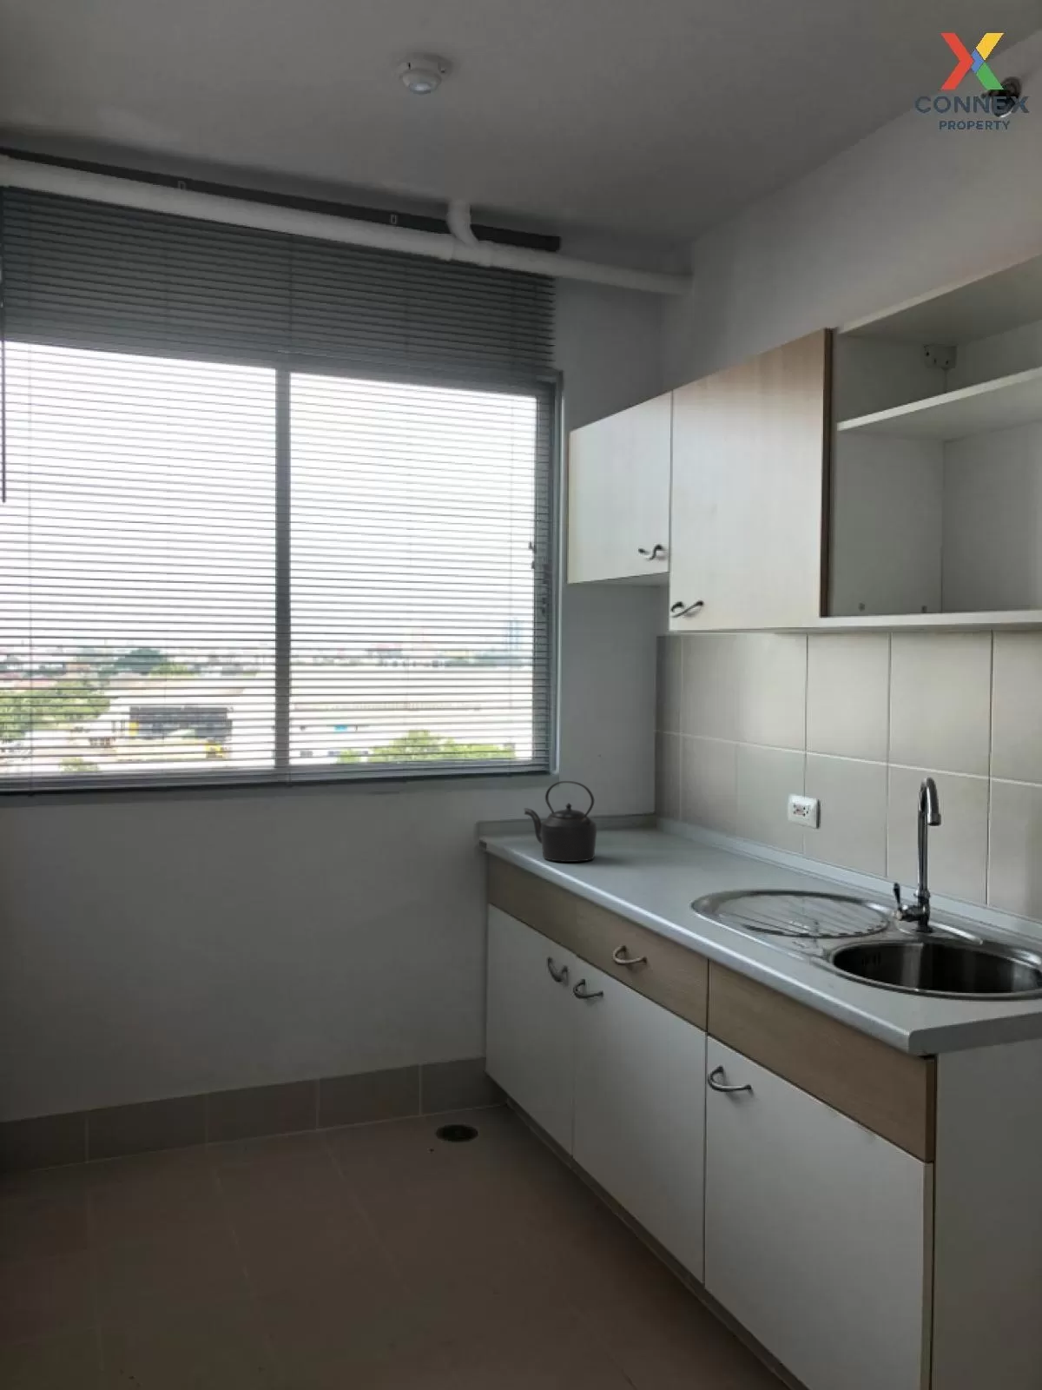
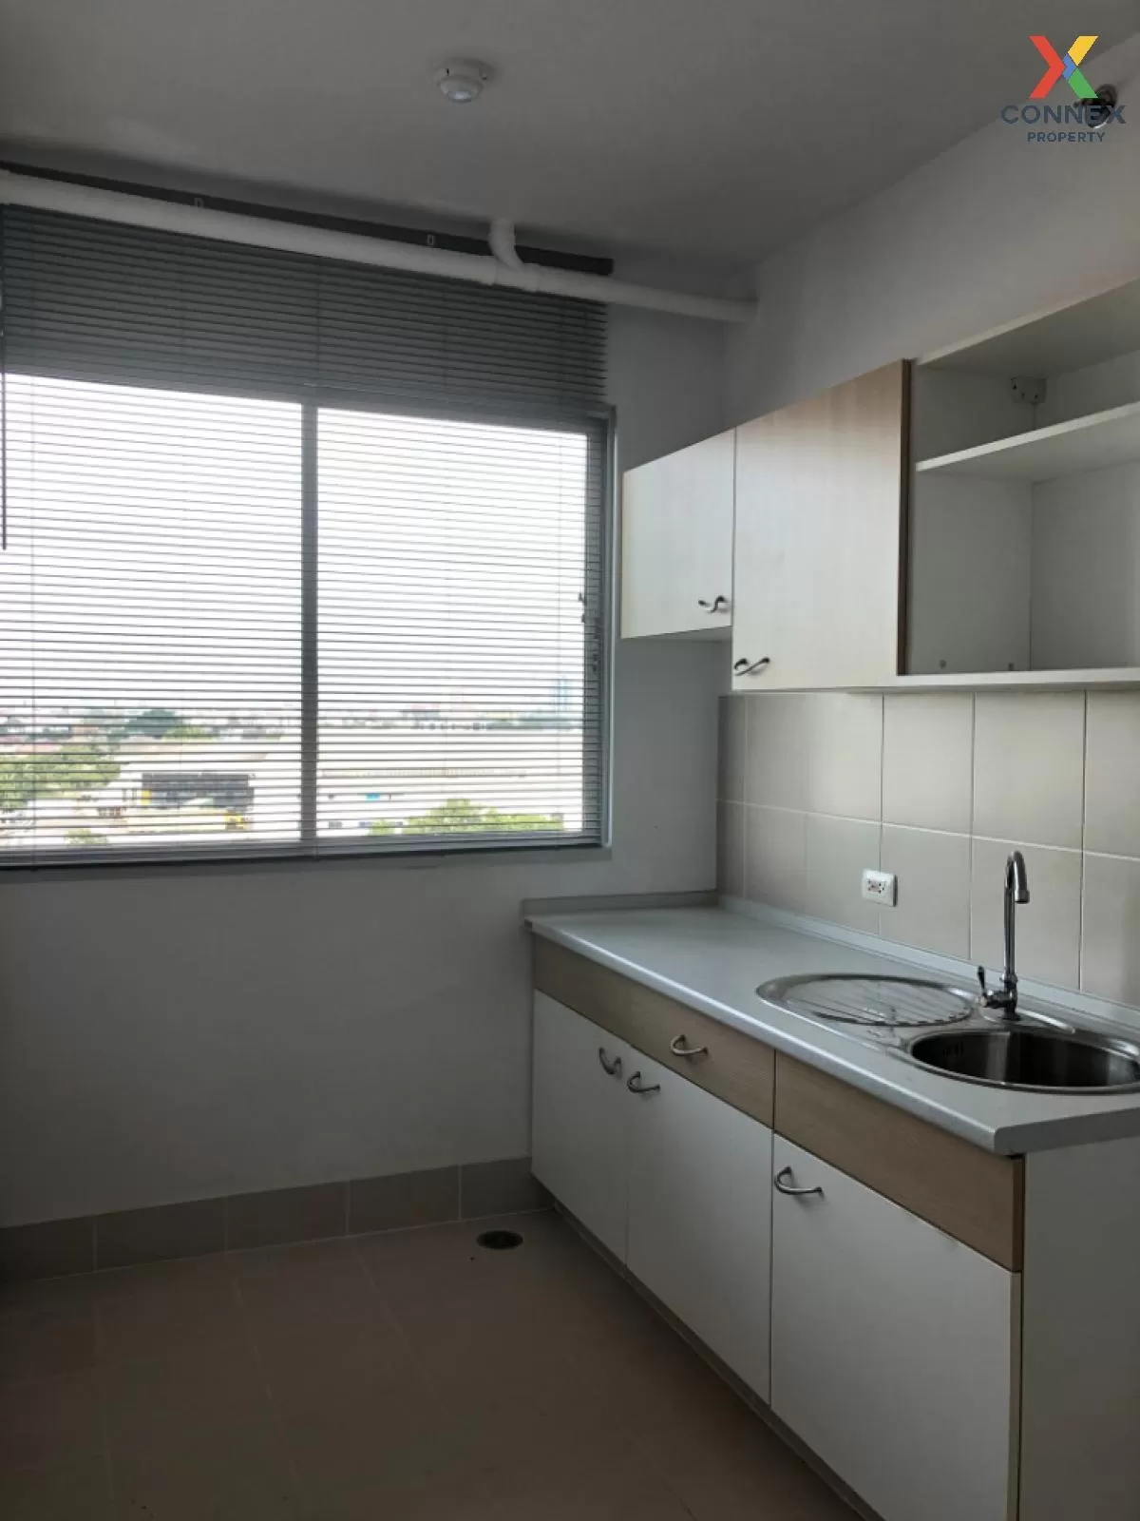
- kettle [523,780,598,862]
